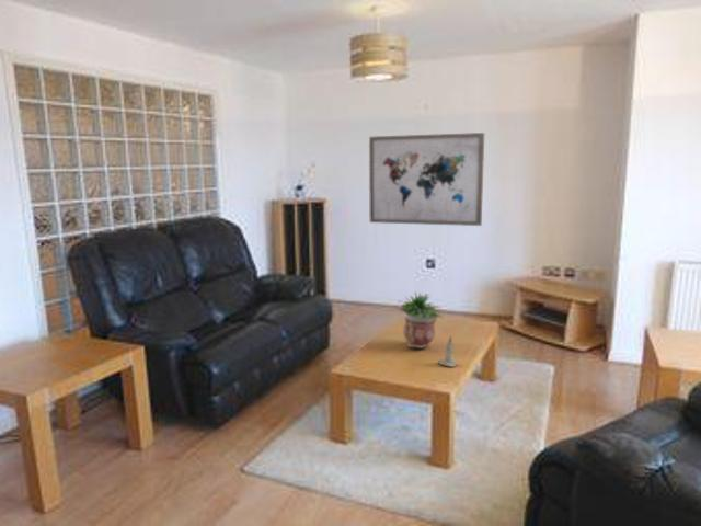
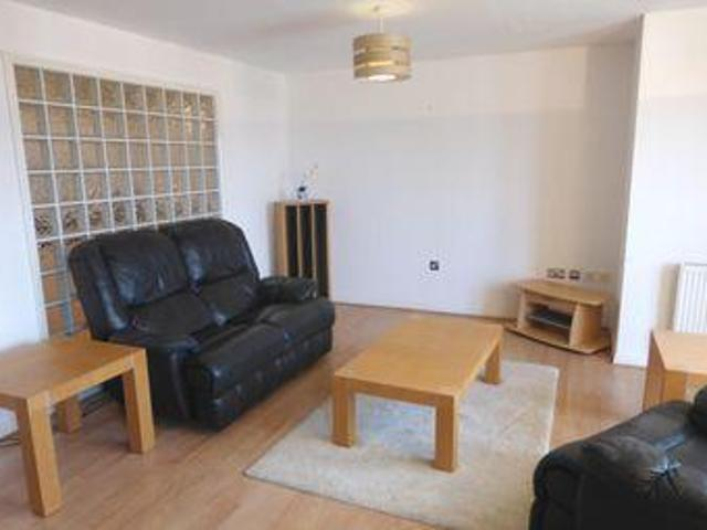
- candle [437,334,458,368]
- wall art [368,132,485,227]
- potted plant [399,291,445,350]
